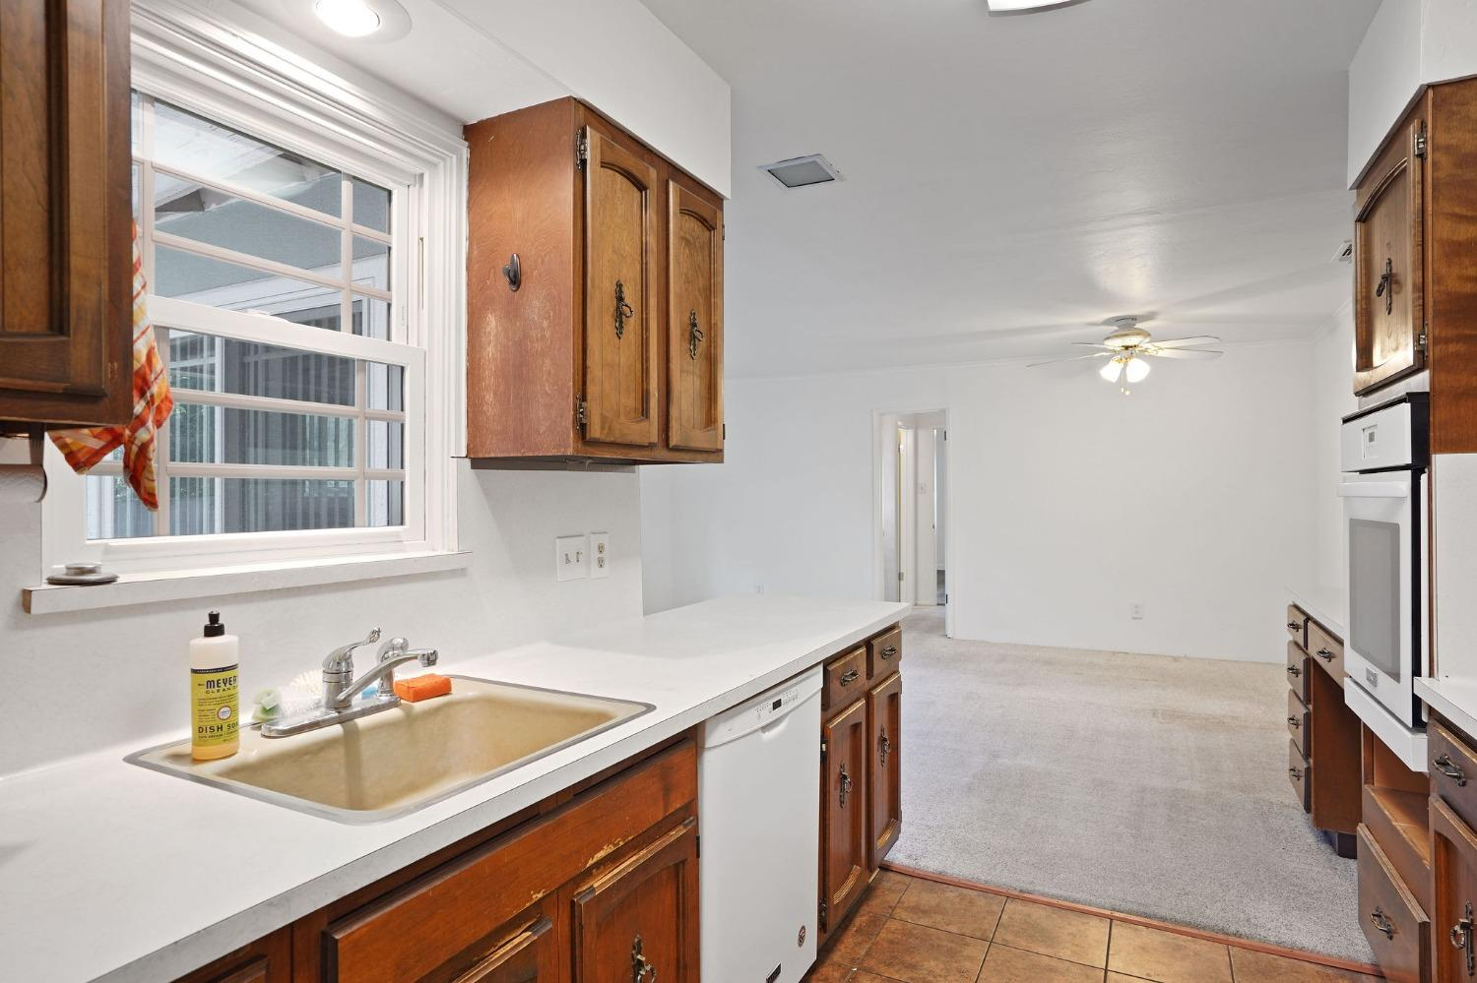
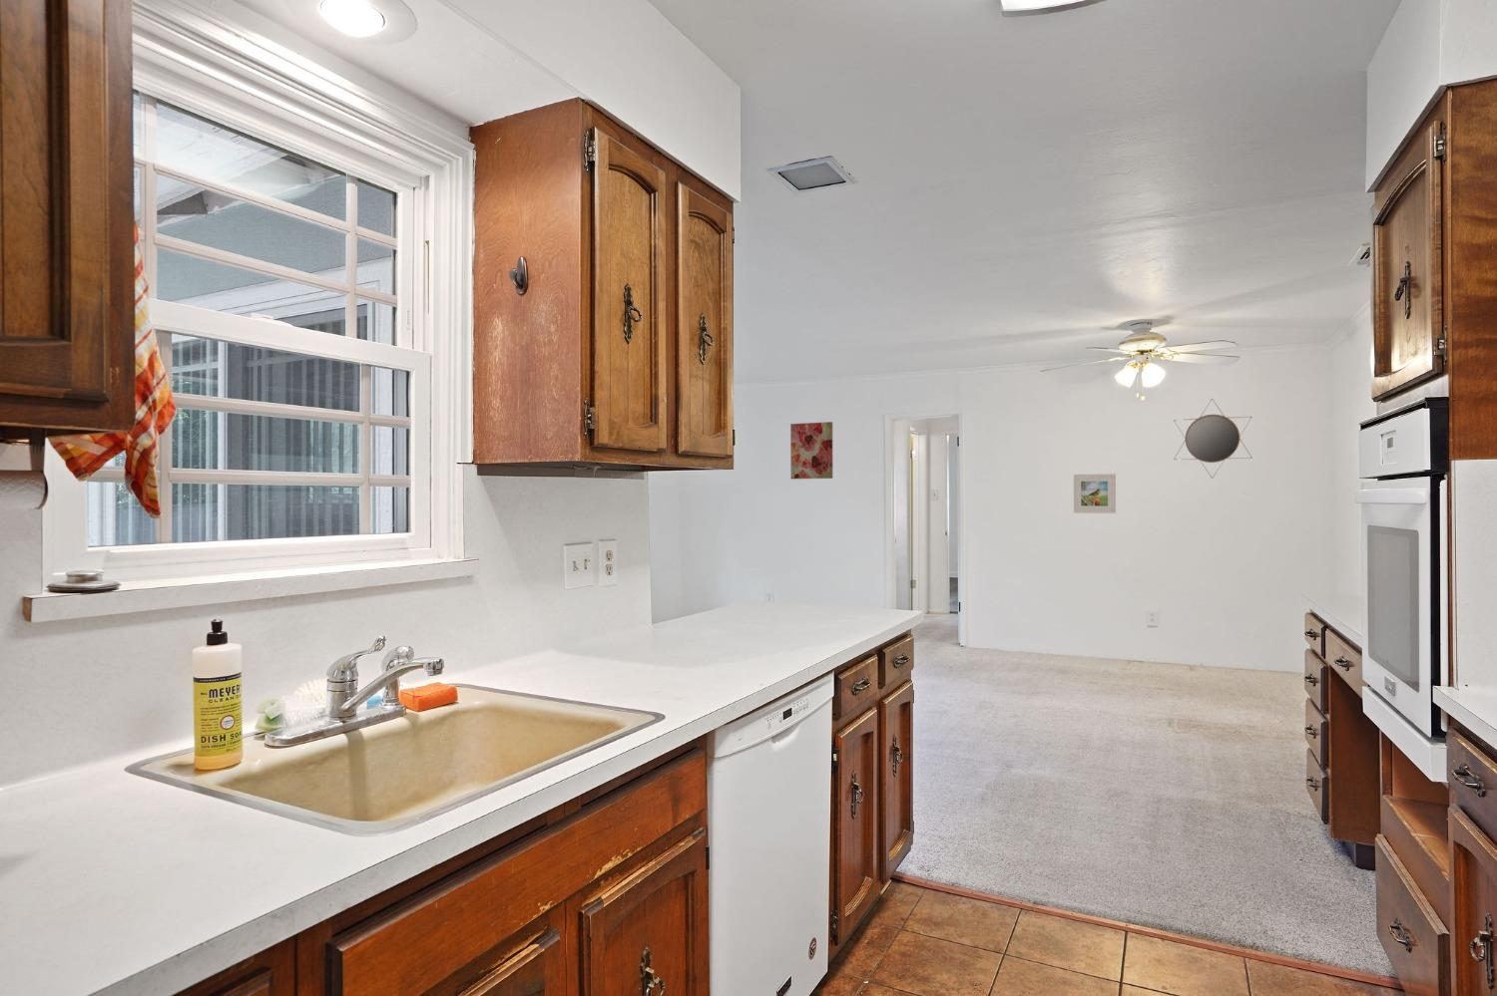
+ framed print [1073,472,1117,515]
+ wall art [790,420,833,479]
+ home mirror [1172,398,1253,479]
